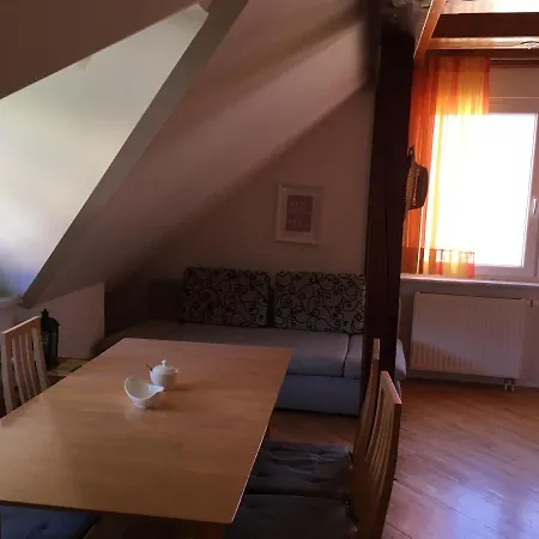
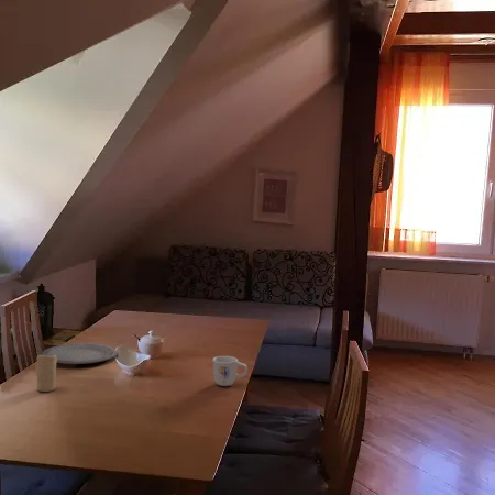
+ candle [35,354,57,393]
+ mug [212,355,249,387]
+ plate [41,342,118,365]
